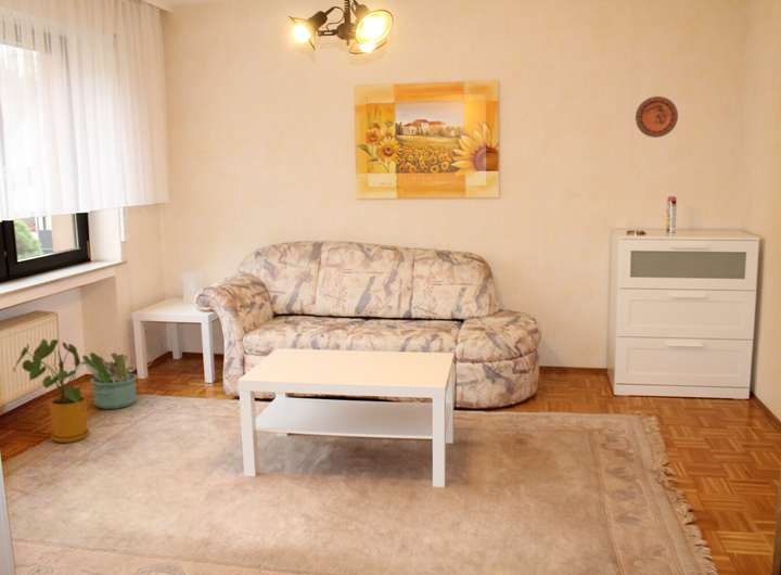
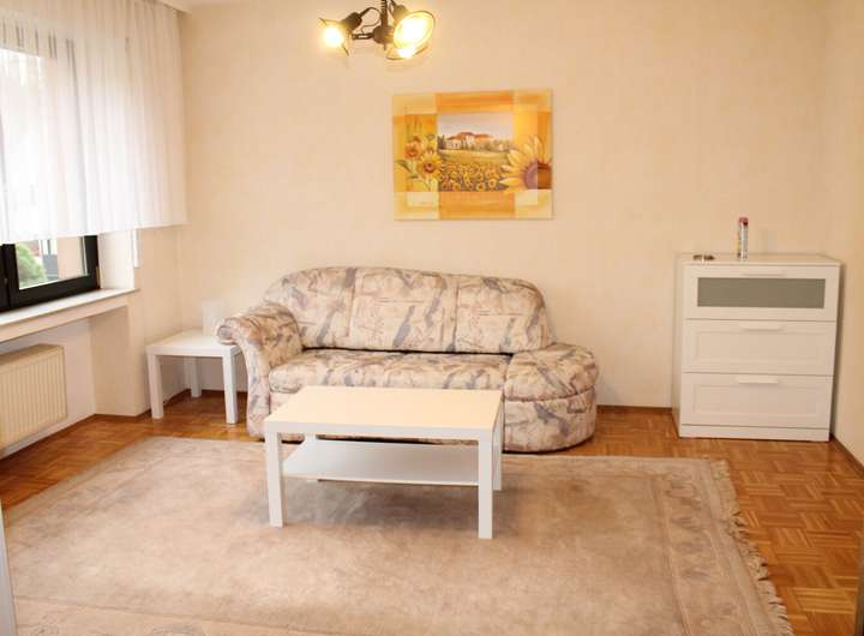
- house plant [12,338,111,444]
- decorative plate [635,95,679,139]
- decorative plant [84,352,139,410]
